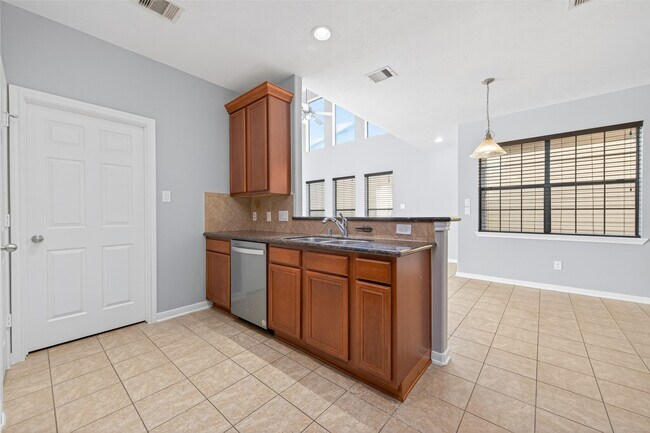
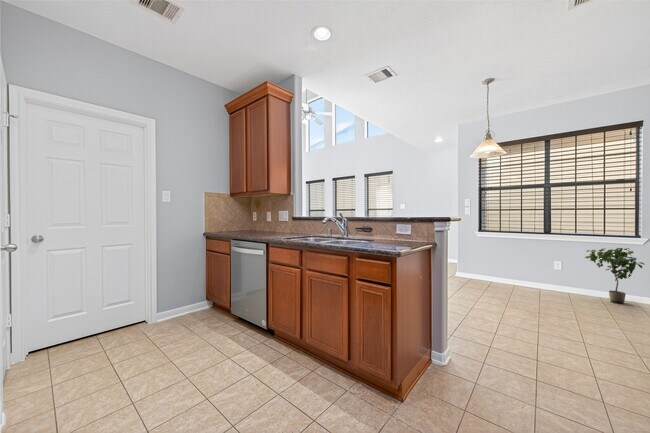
+ potted plant [584,247,646,305]
